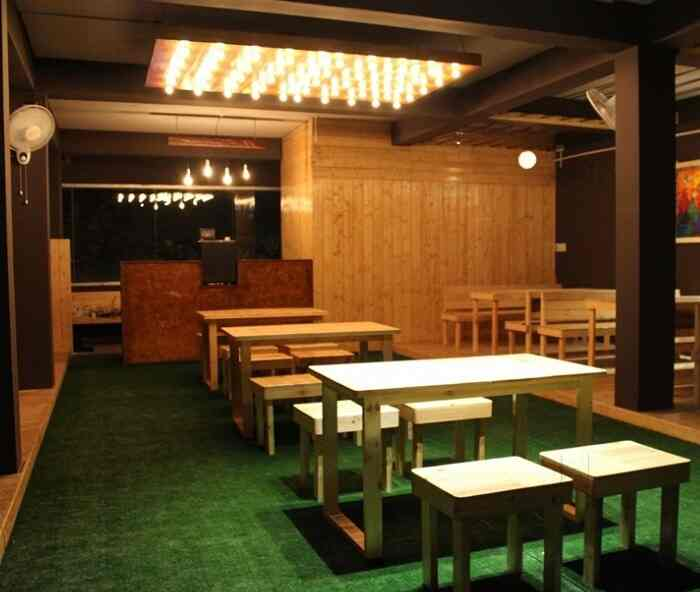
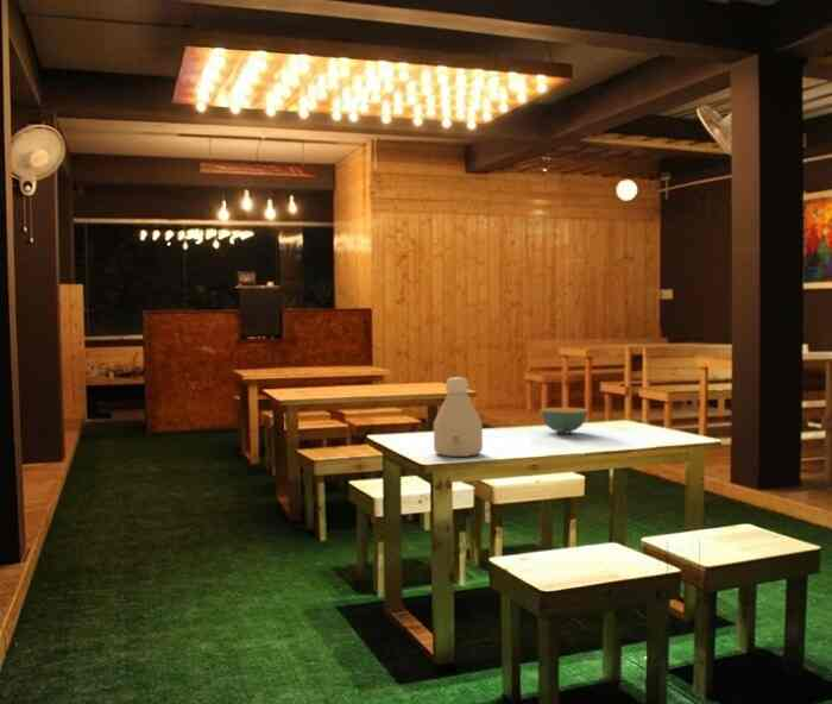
+ bottle [433,376,484,458]
+ cereal bowl [540,407,588,435]
